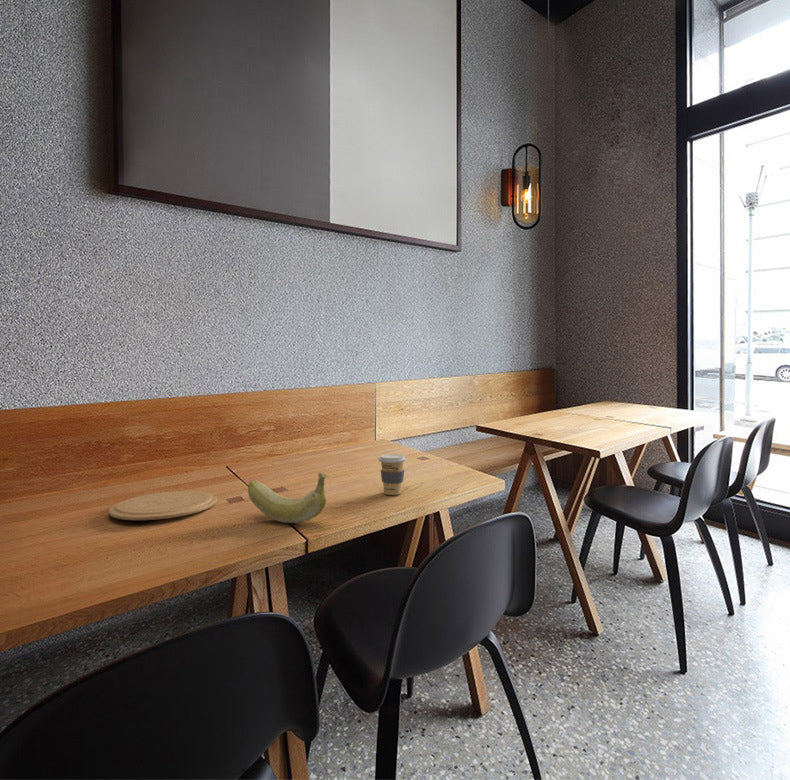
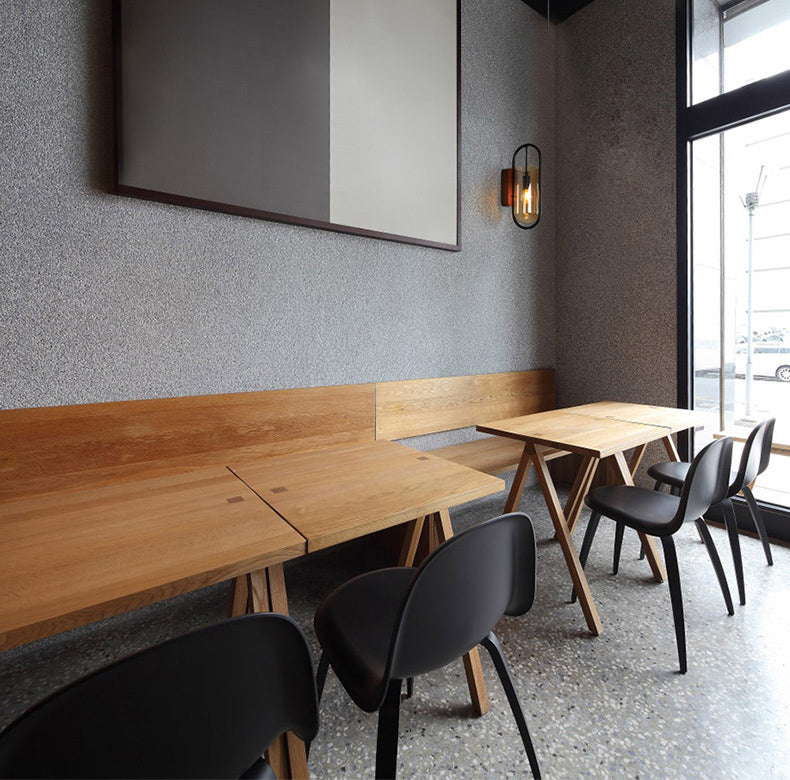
- coffee cup [378,453,407,496]
- plate [108,490,218,521]
- banana [247,471,328,524]
